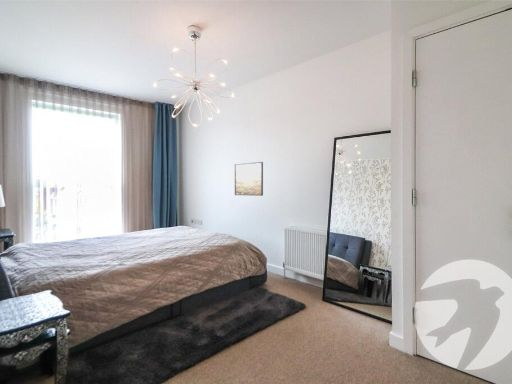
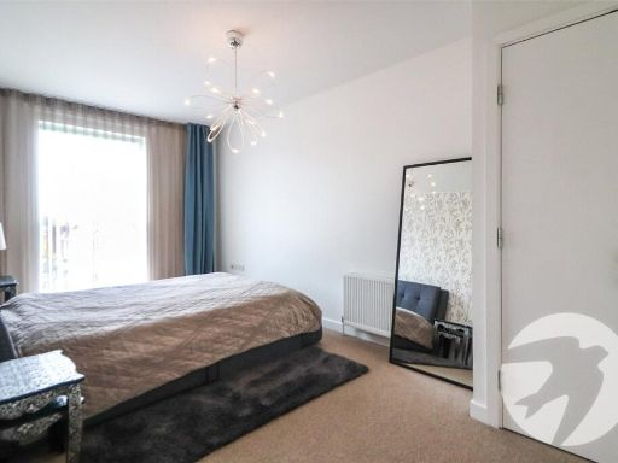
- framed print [234,161,264,197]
